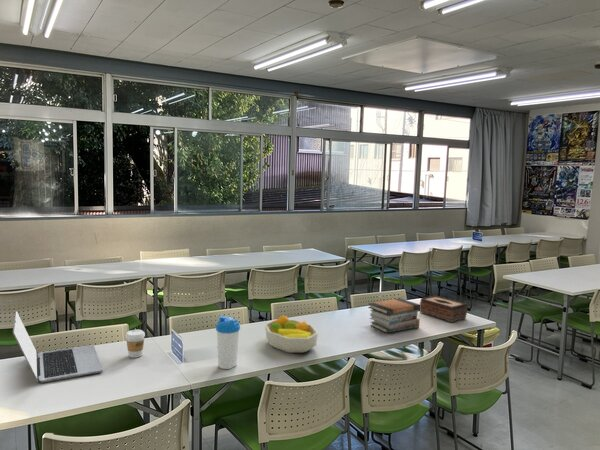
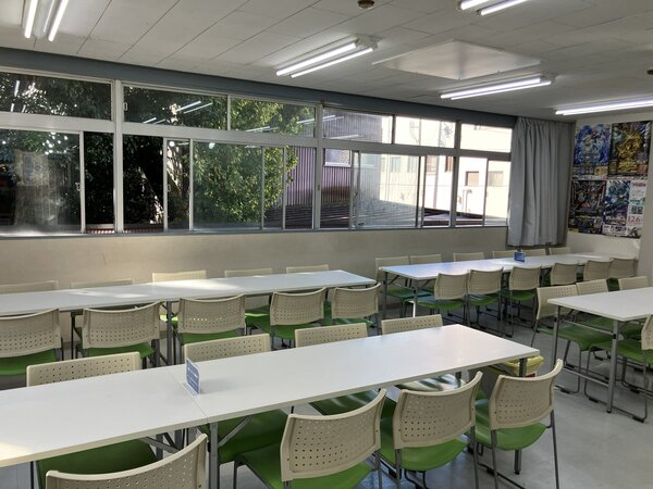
- tissue box [419,295,468,324]
- book stack [367,297,421,334]
- fruit bowl [264,314,319,354]
- water bottle [215,315,241,370]
- coffee cup [125,329,146,359]
- laptop [12,309,104,384]
